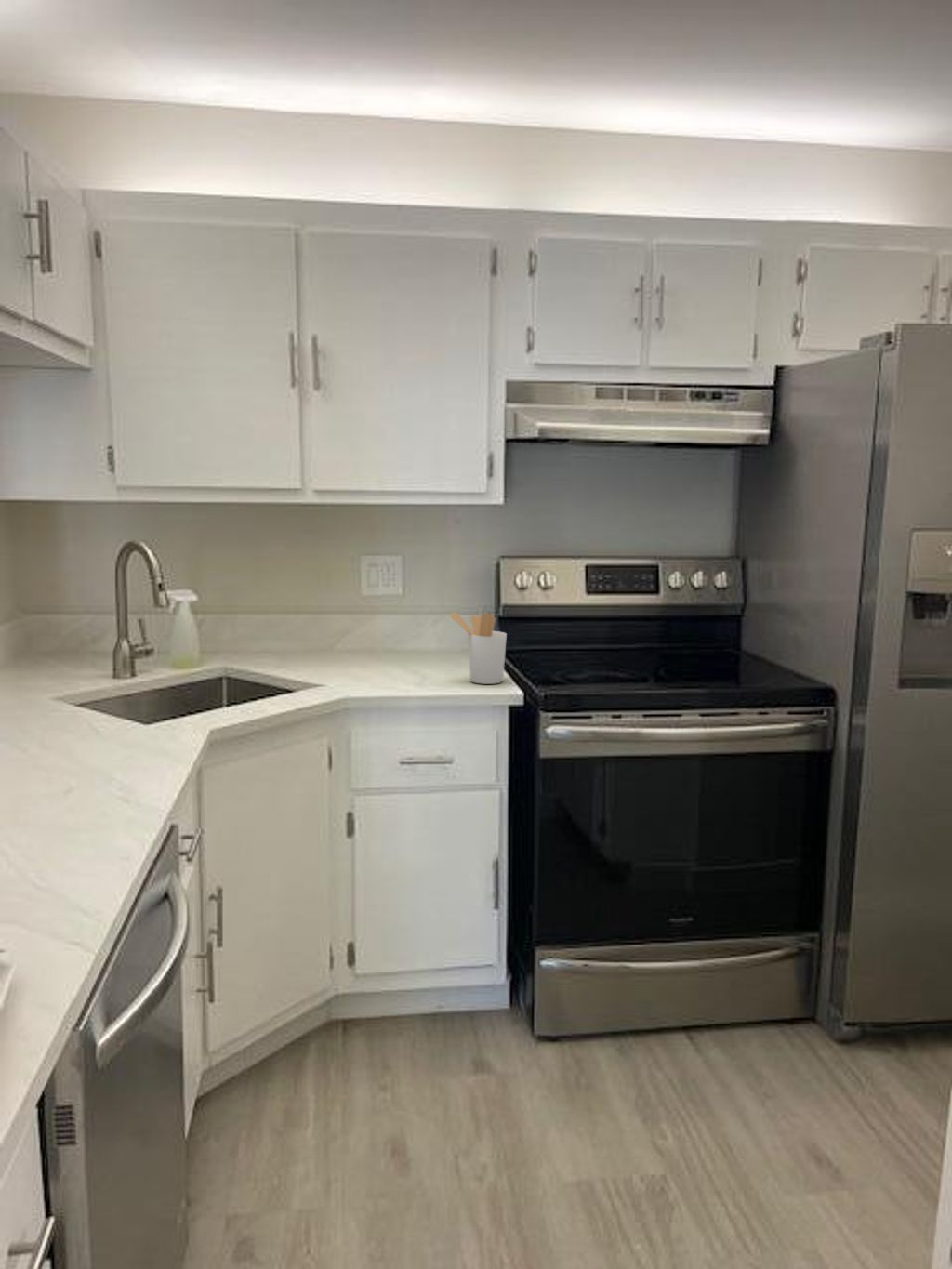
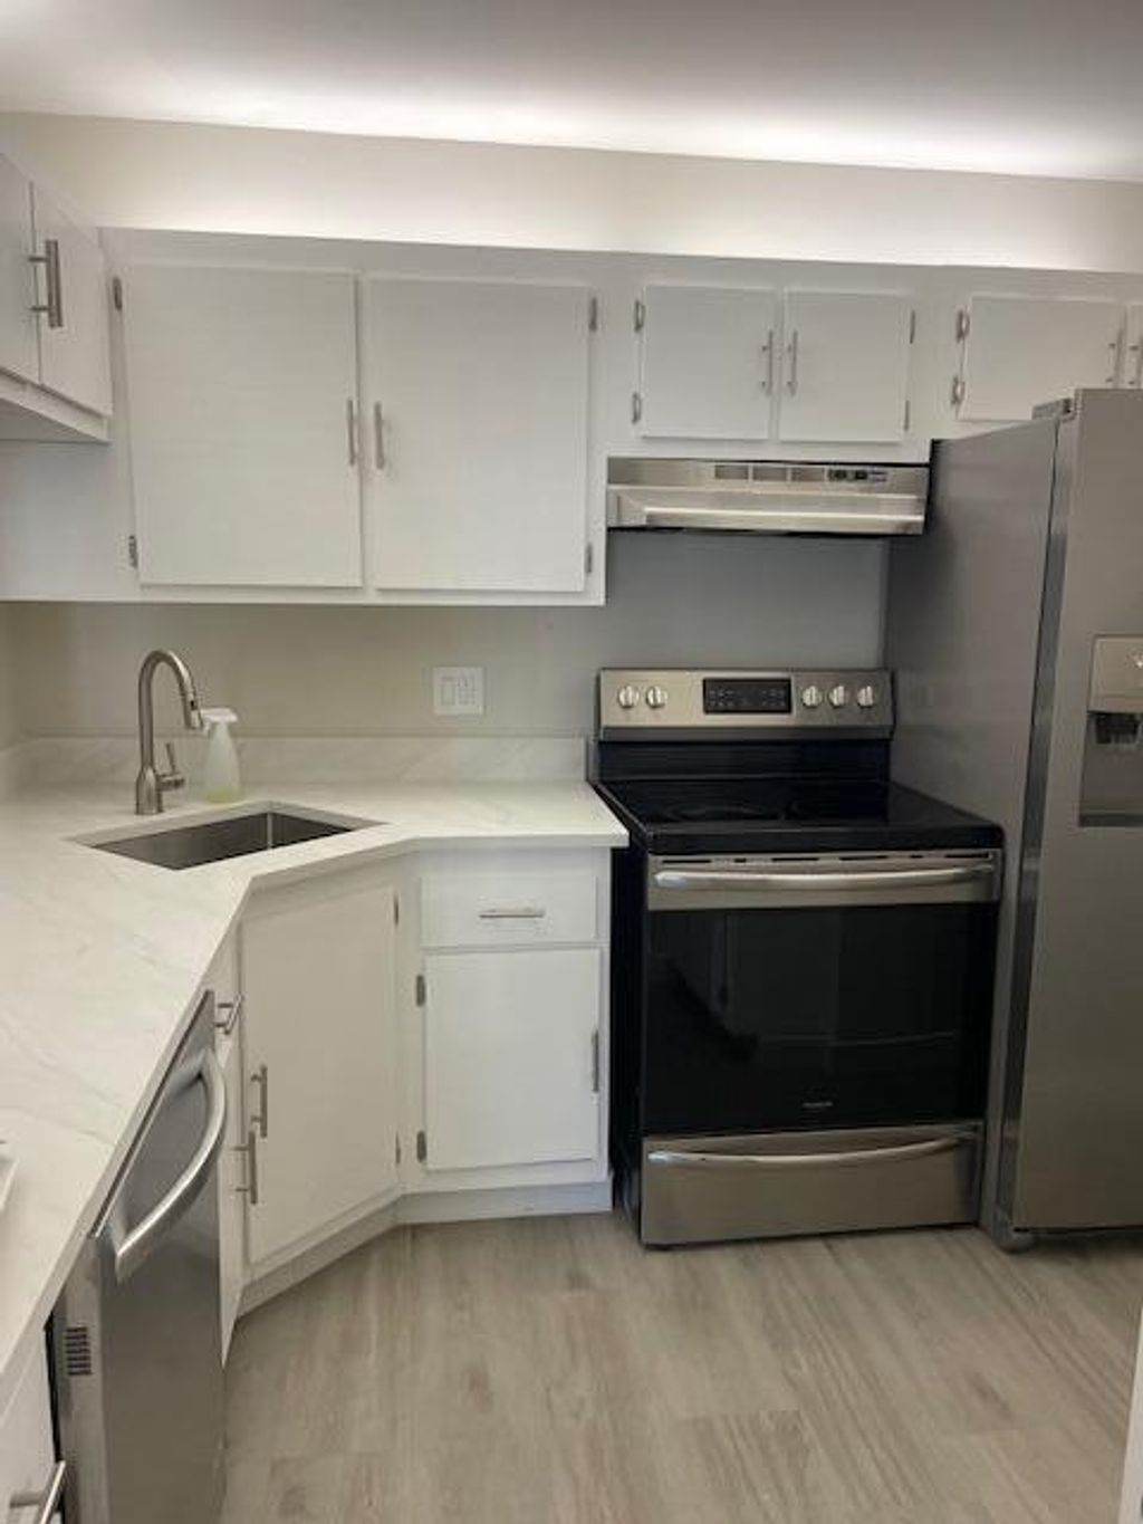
- utensil holder [448,611,508,685]
